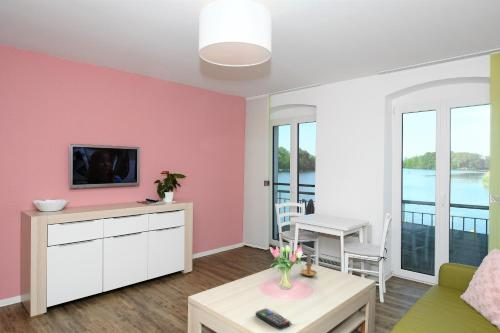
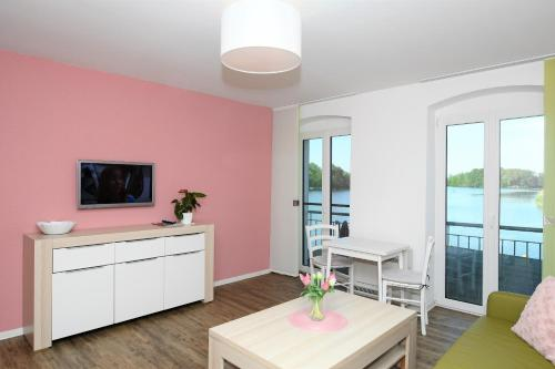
- candle [299,253,318,277]
- remote control [255,307,291,331]
